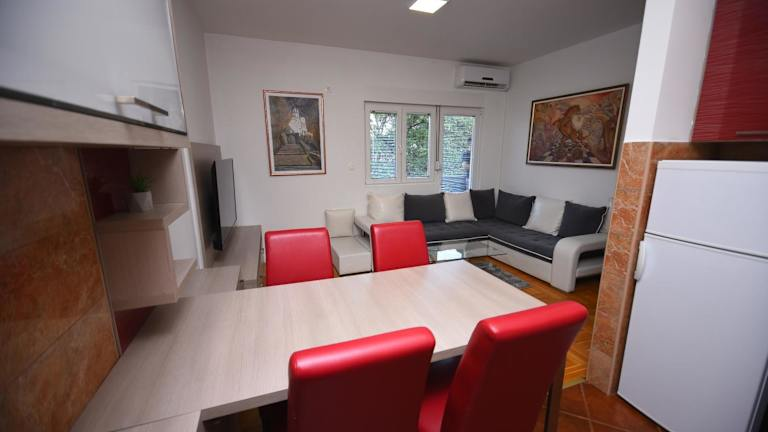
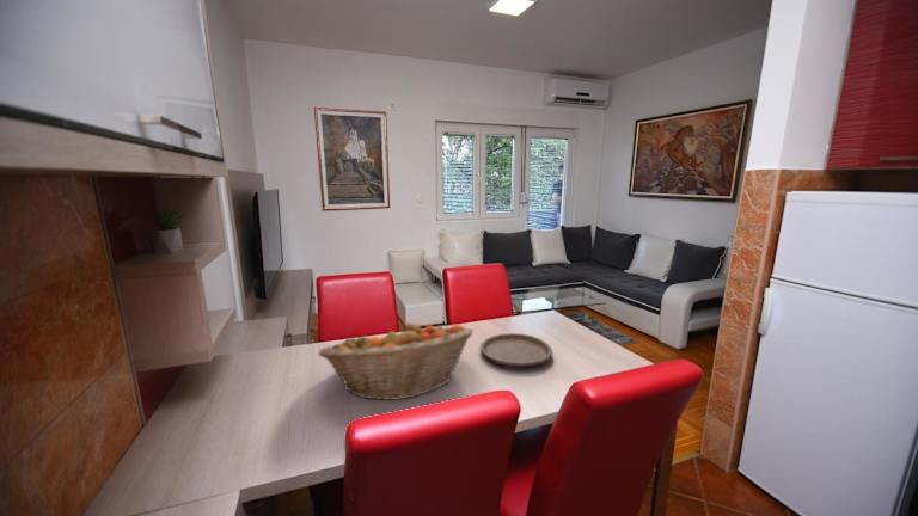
+ plate [479,332,553,368]
+ fruit basket [317,321,475,401]
